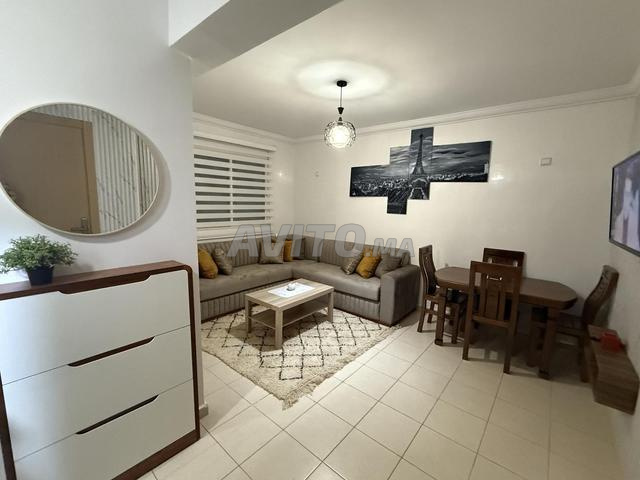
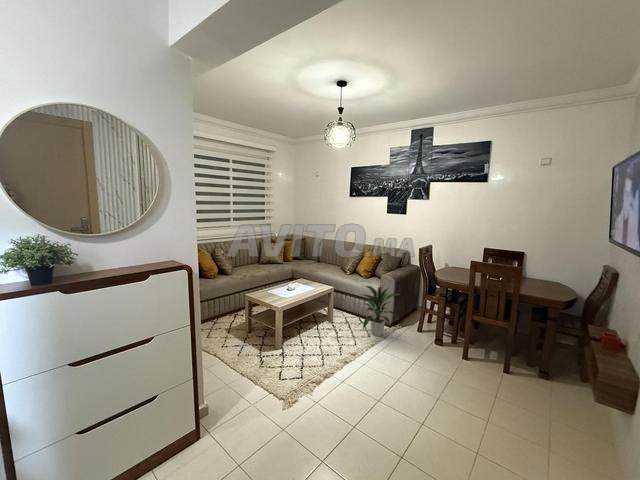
+ indoor plant [360,283,400,337]
